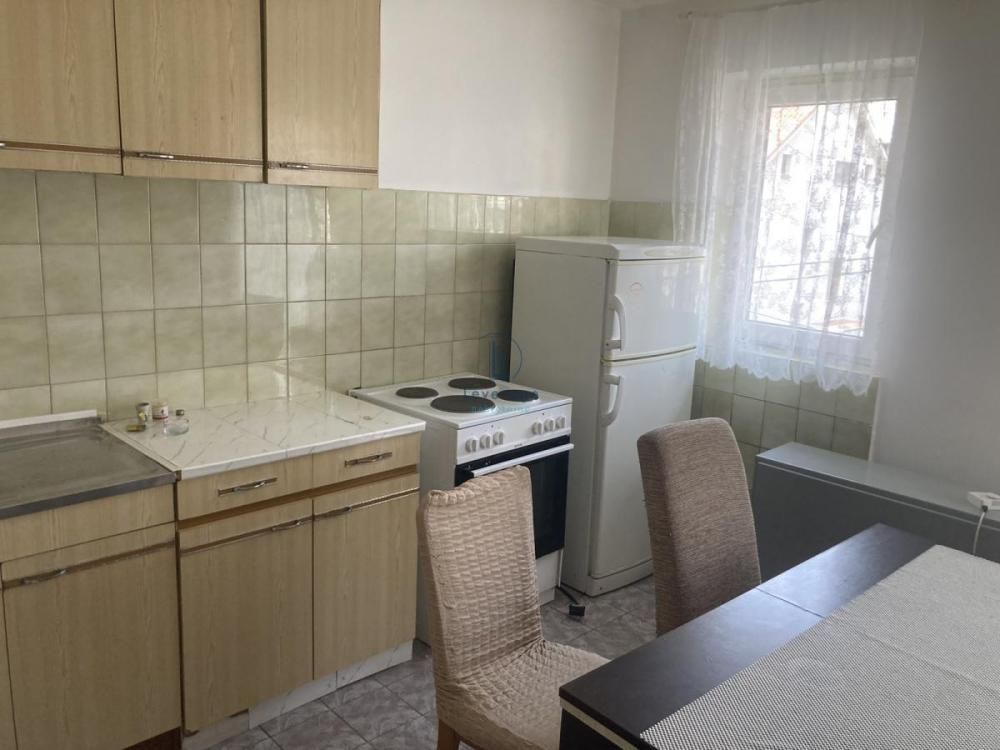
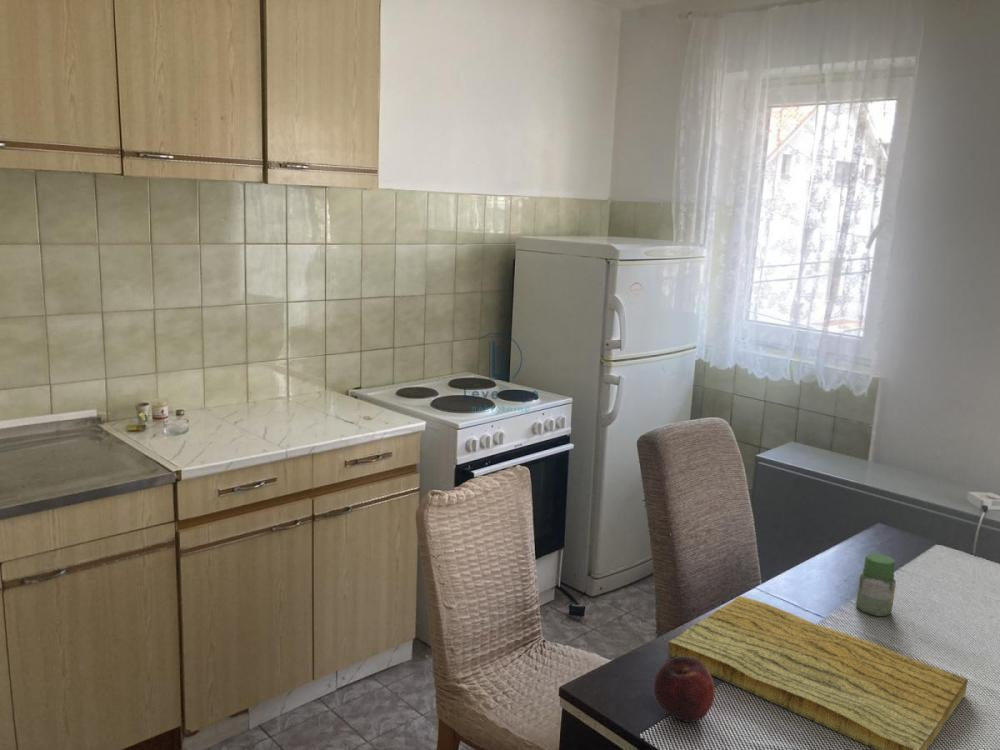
+ fruit [653,657,716,723]
+ cutting board [668,595,969,750]
+ jar [855,552,897,617]
